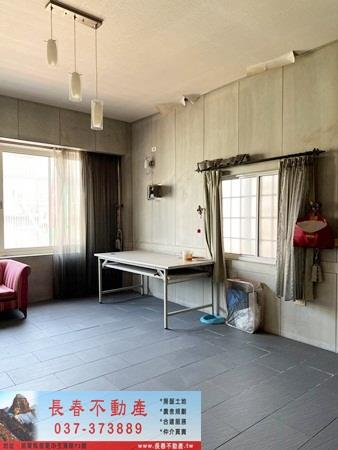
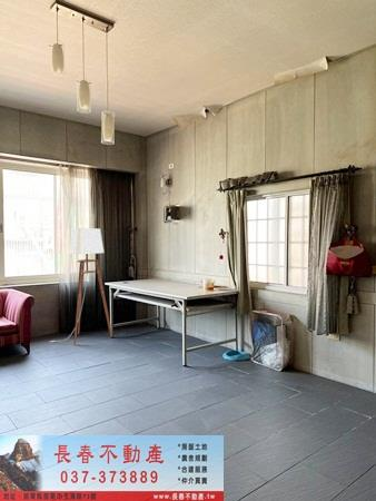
+ floor lamp [50,227,113,346]
